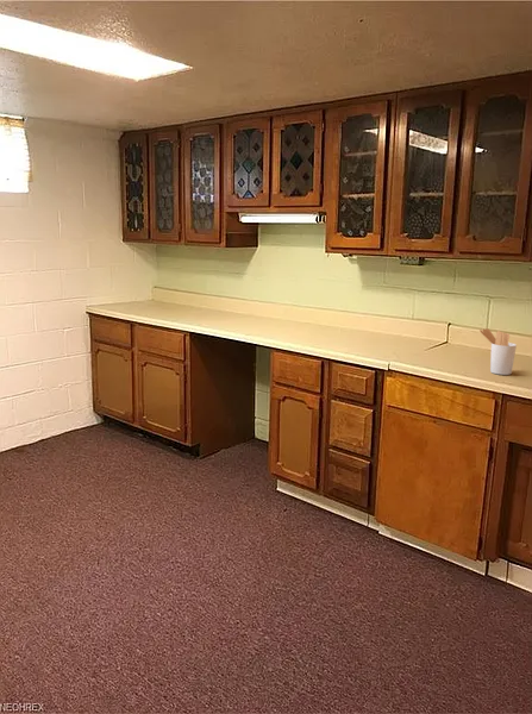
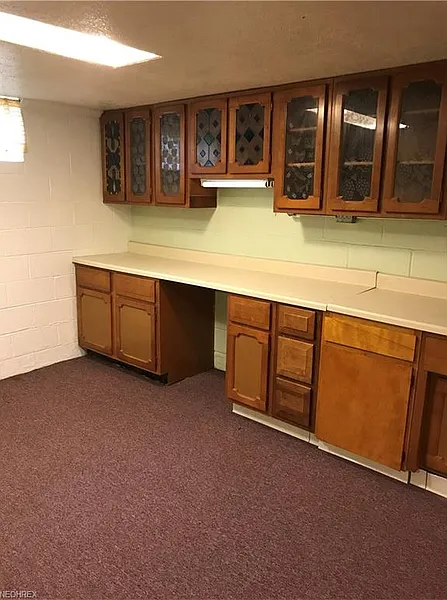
- utensil holder [478,327,518,376]
